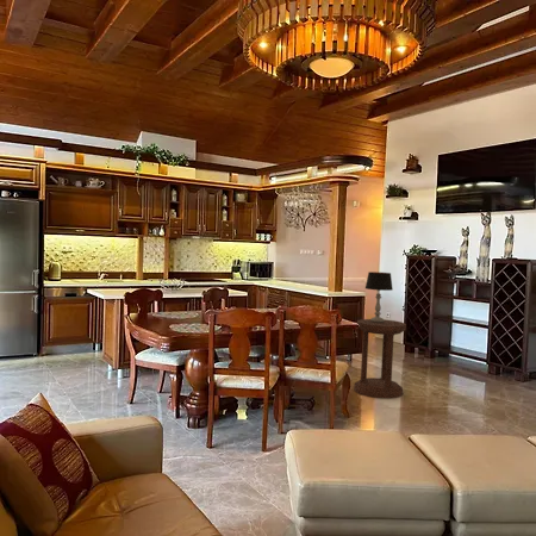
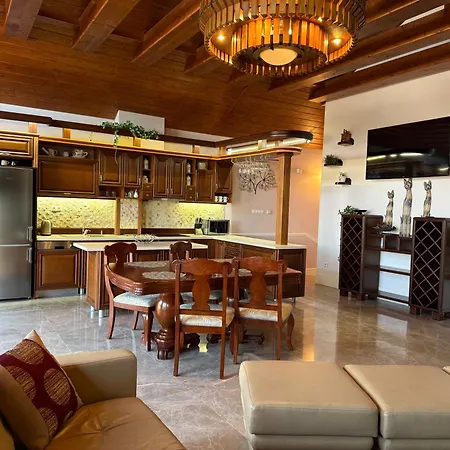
- table lamp [364,270,394,323]
- side table [353,318,407,400]
